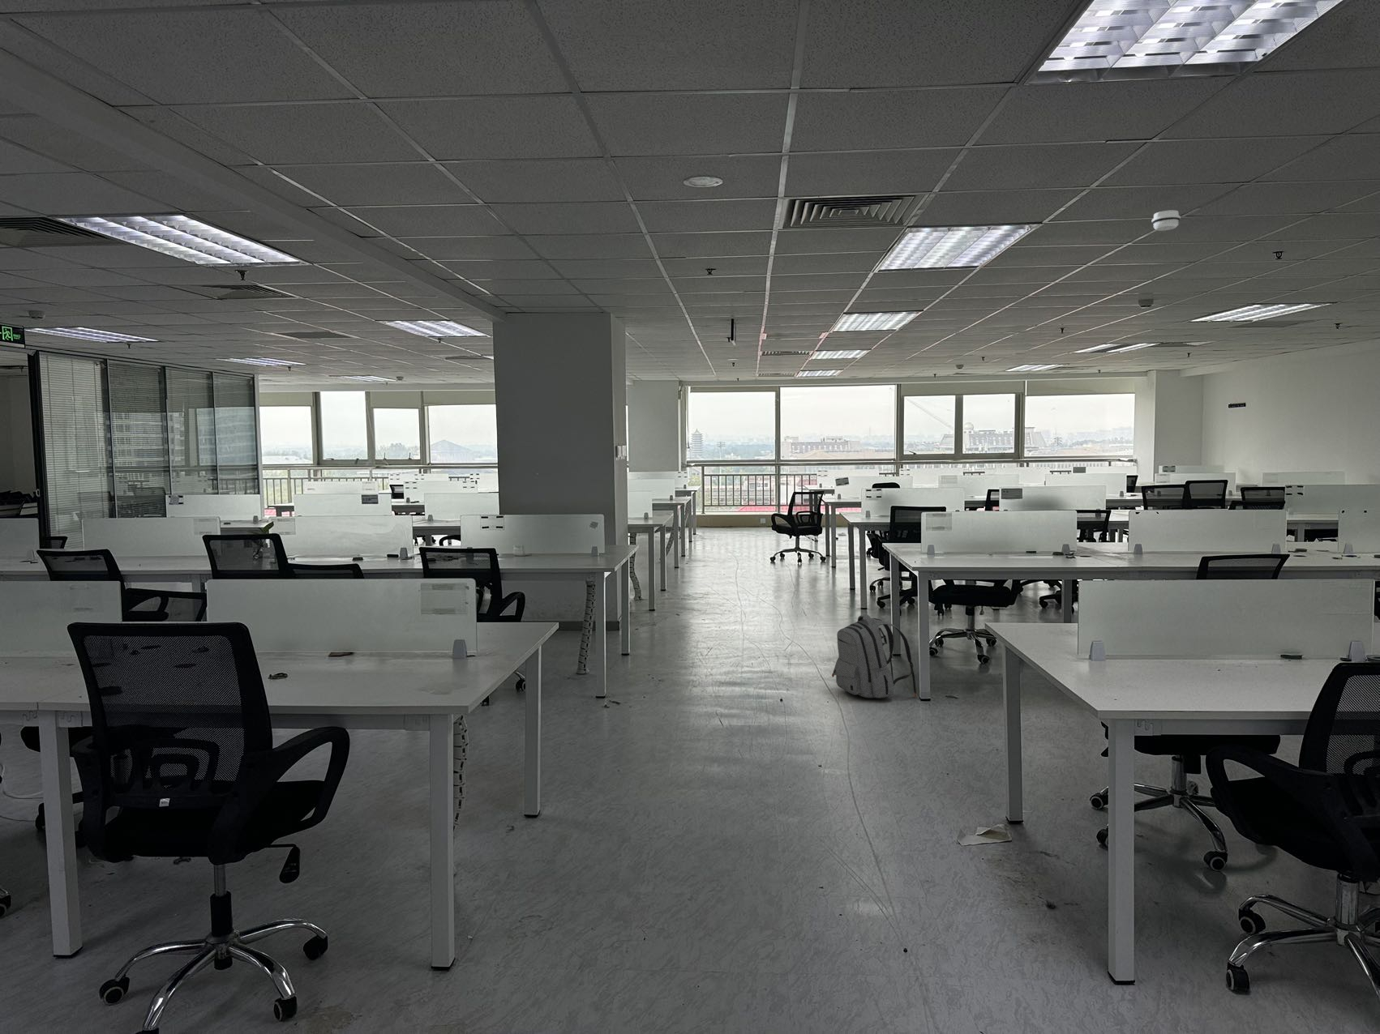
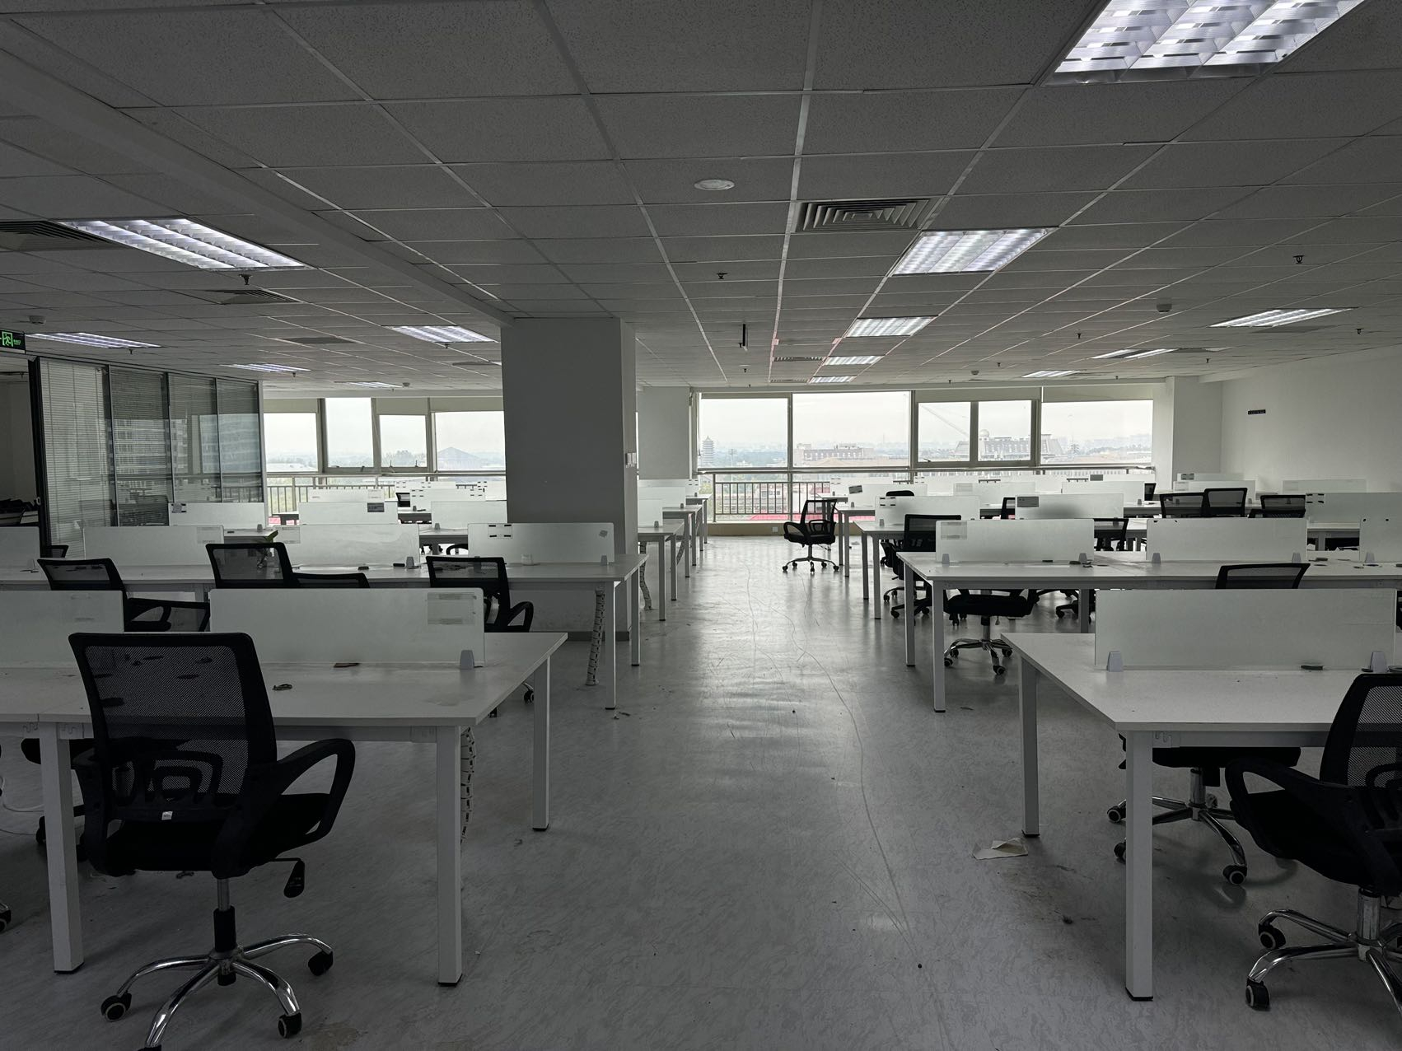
- smoke detector [1152,210,1181,231]
- backpack [831,614,918,699]
